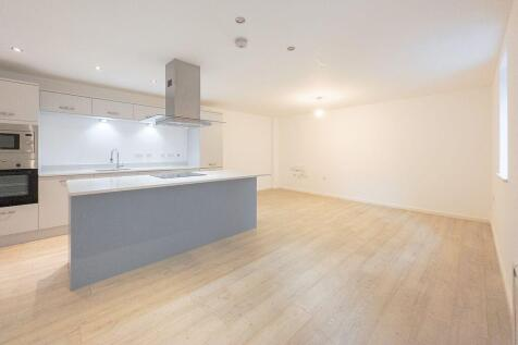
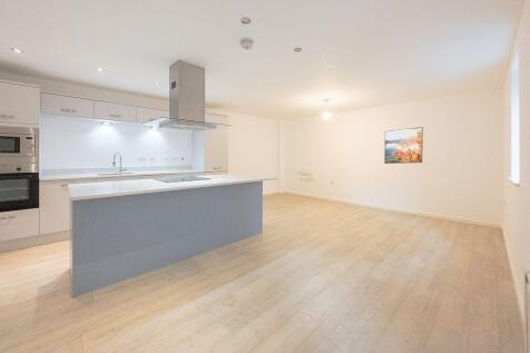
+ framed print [383,126,424,165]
